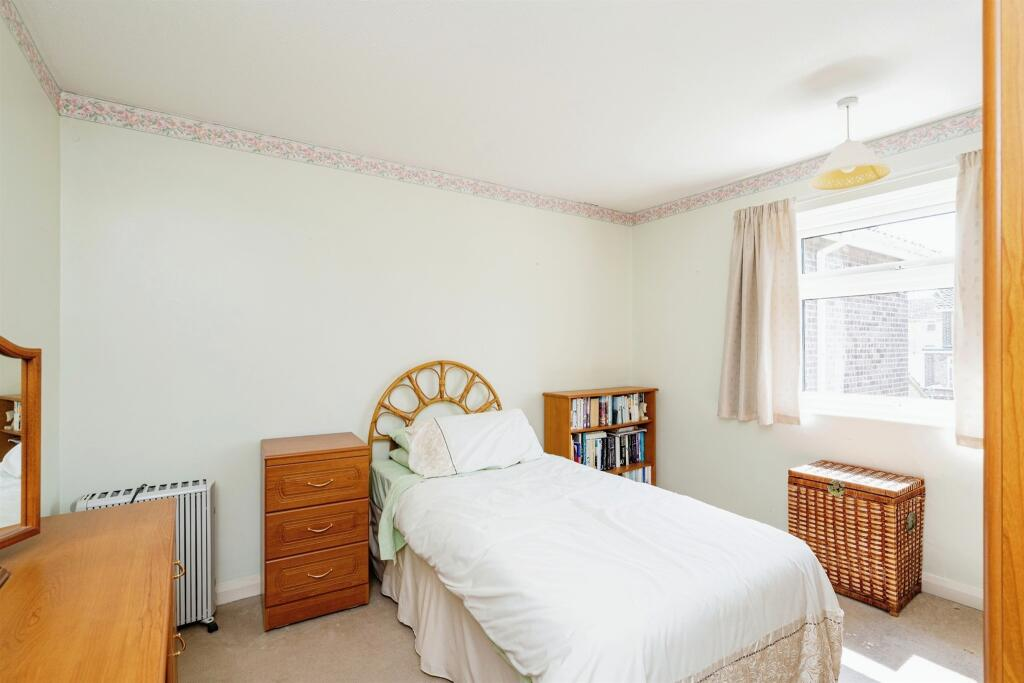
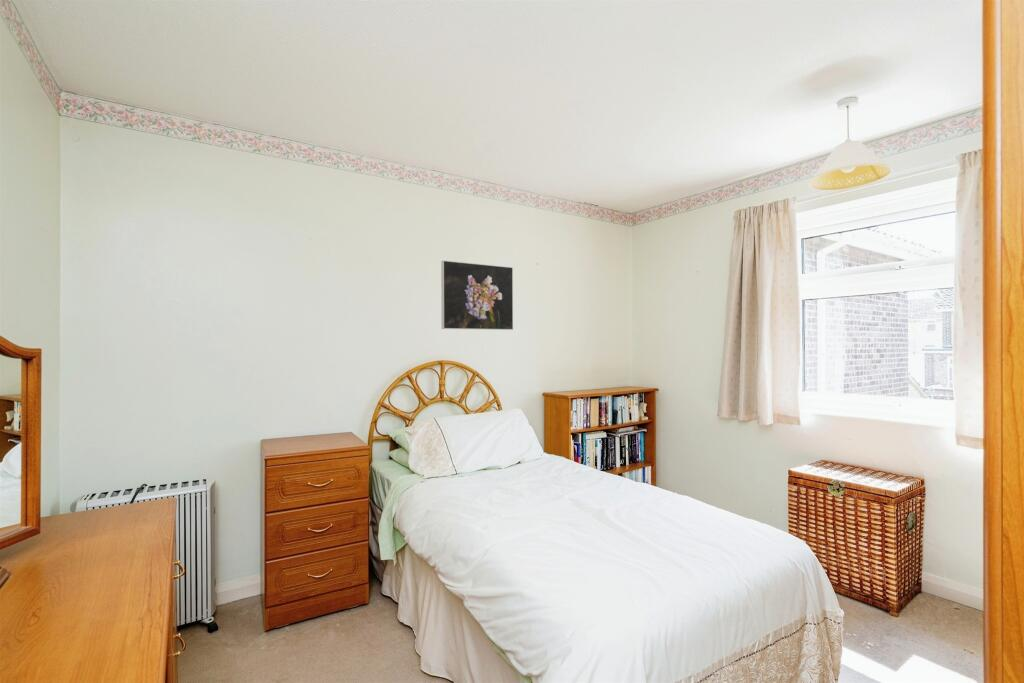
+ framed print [440,259,514,331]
